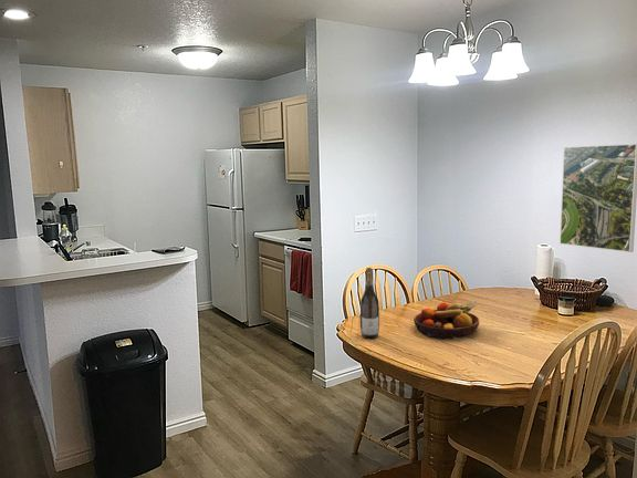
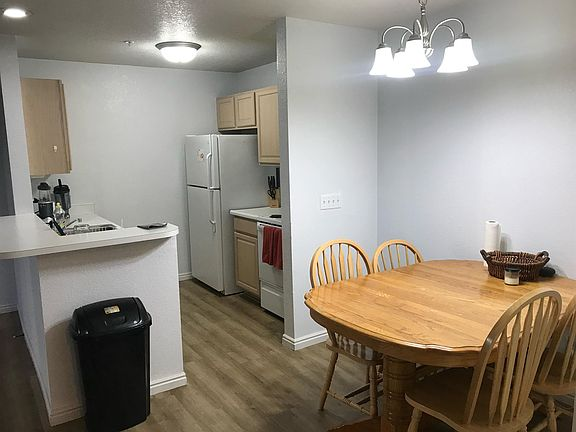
- fruit bowl [413,300,481,340]
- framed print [558,143,637,253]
- wine bottle [359,267,380,340]
